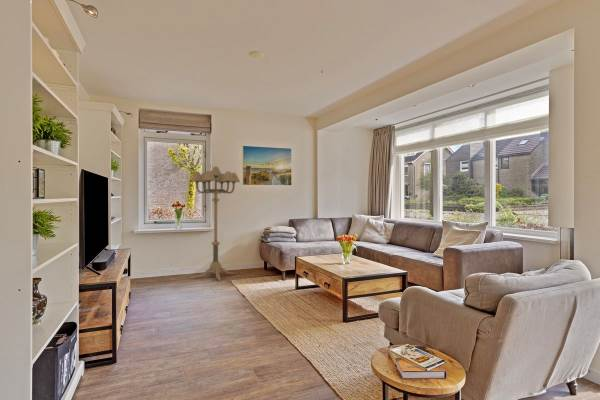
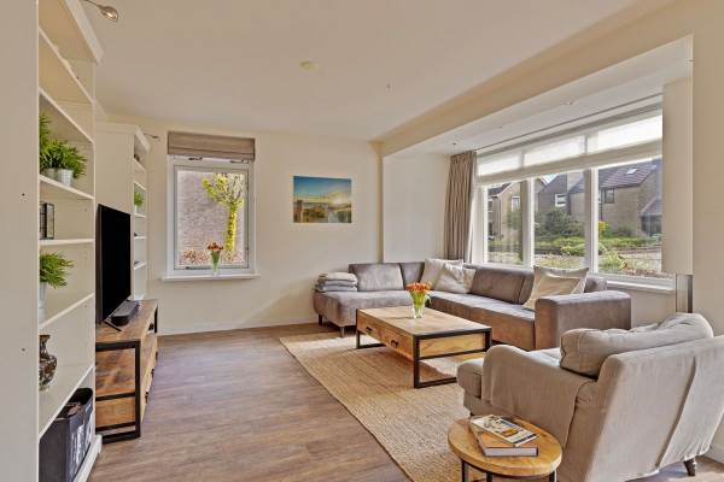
- floor lamp [189,165,241,282]
